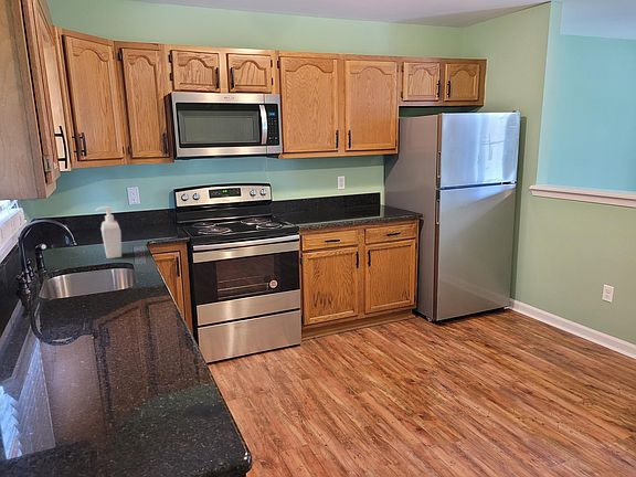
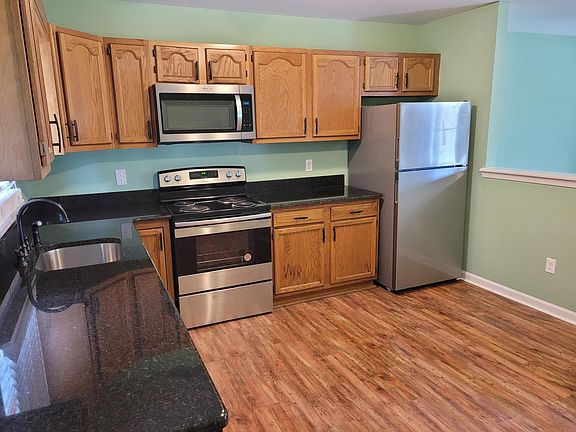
- soap bottle [95,205,123,259]
